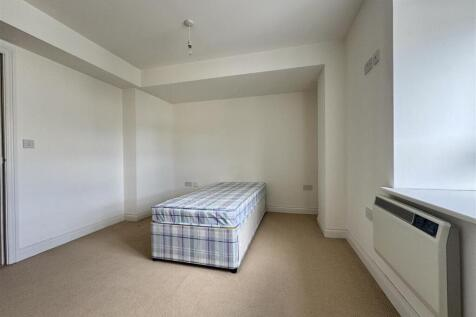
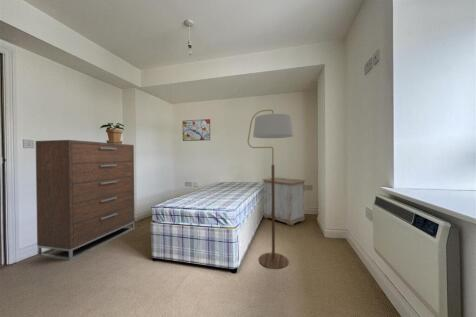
+ potted plant [99,122,125,144]
+ wall art [182,118,211,142]
+ floor lamp [247,109,294,270]
+ nightstand [262,177,306,227]
+ dresser [35,139,136,261]
